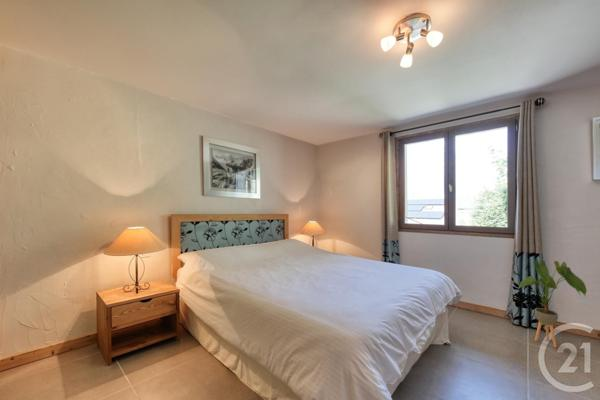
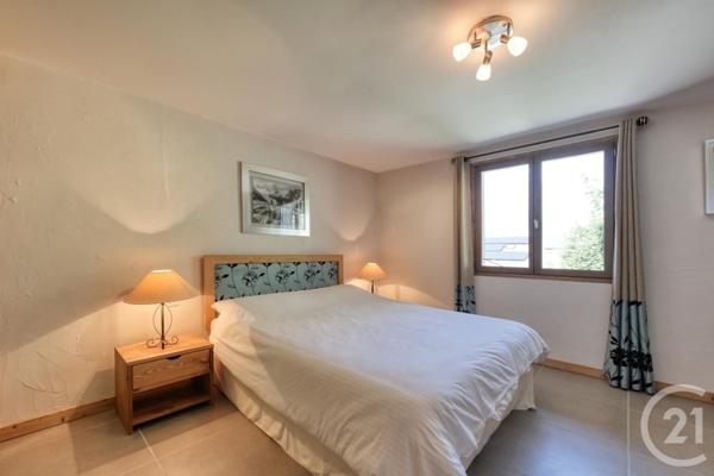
- house plant [517,259,588,348]
